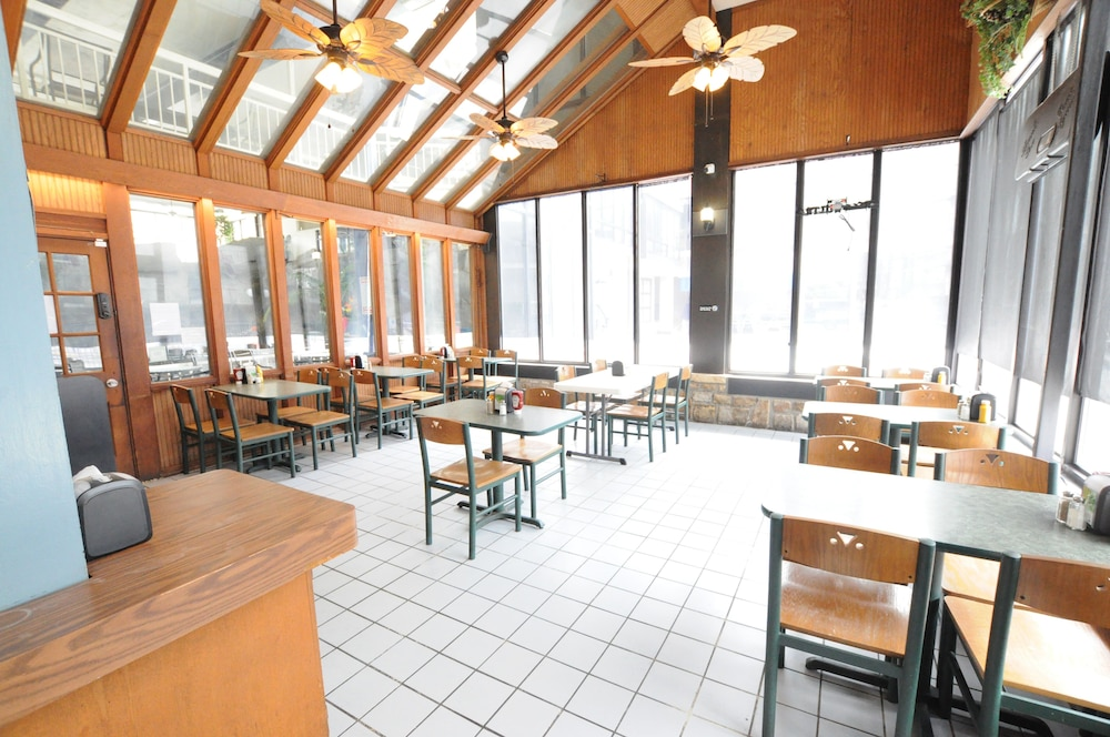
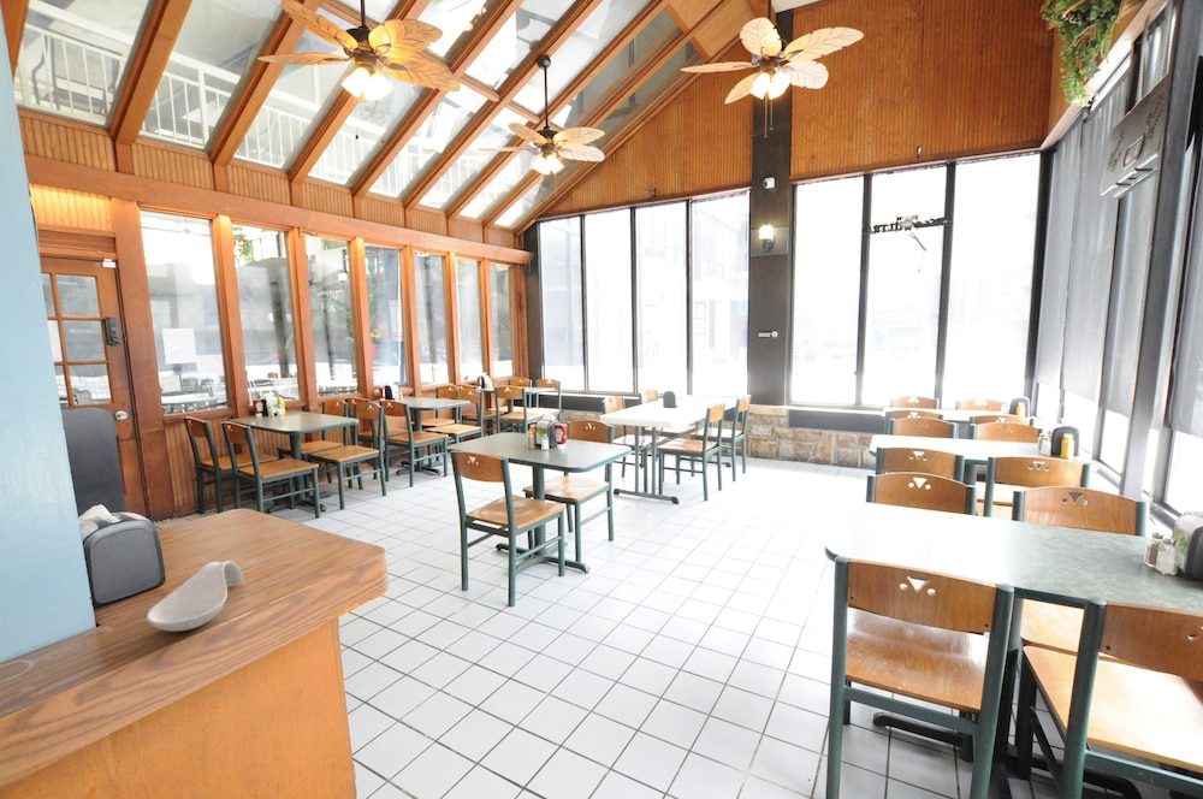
+ spoon rest [146,560,244,633]
